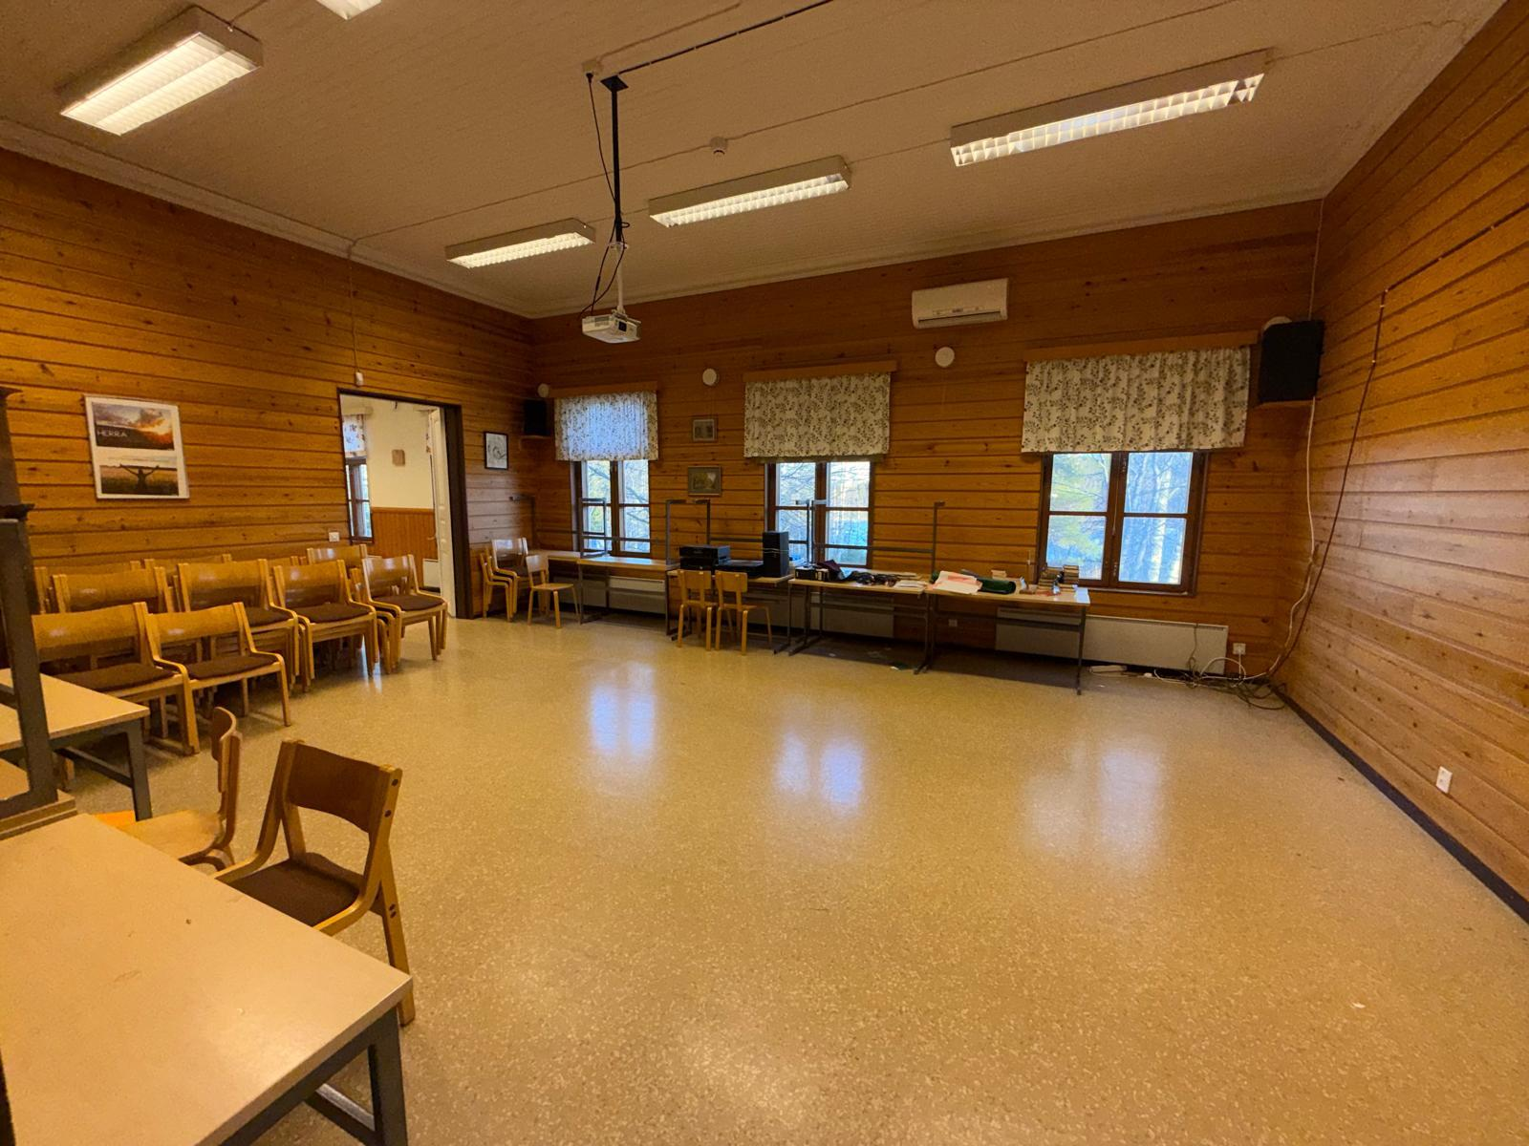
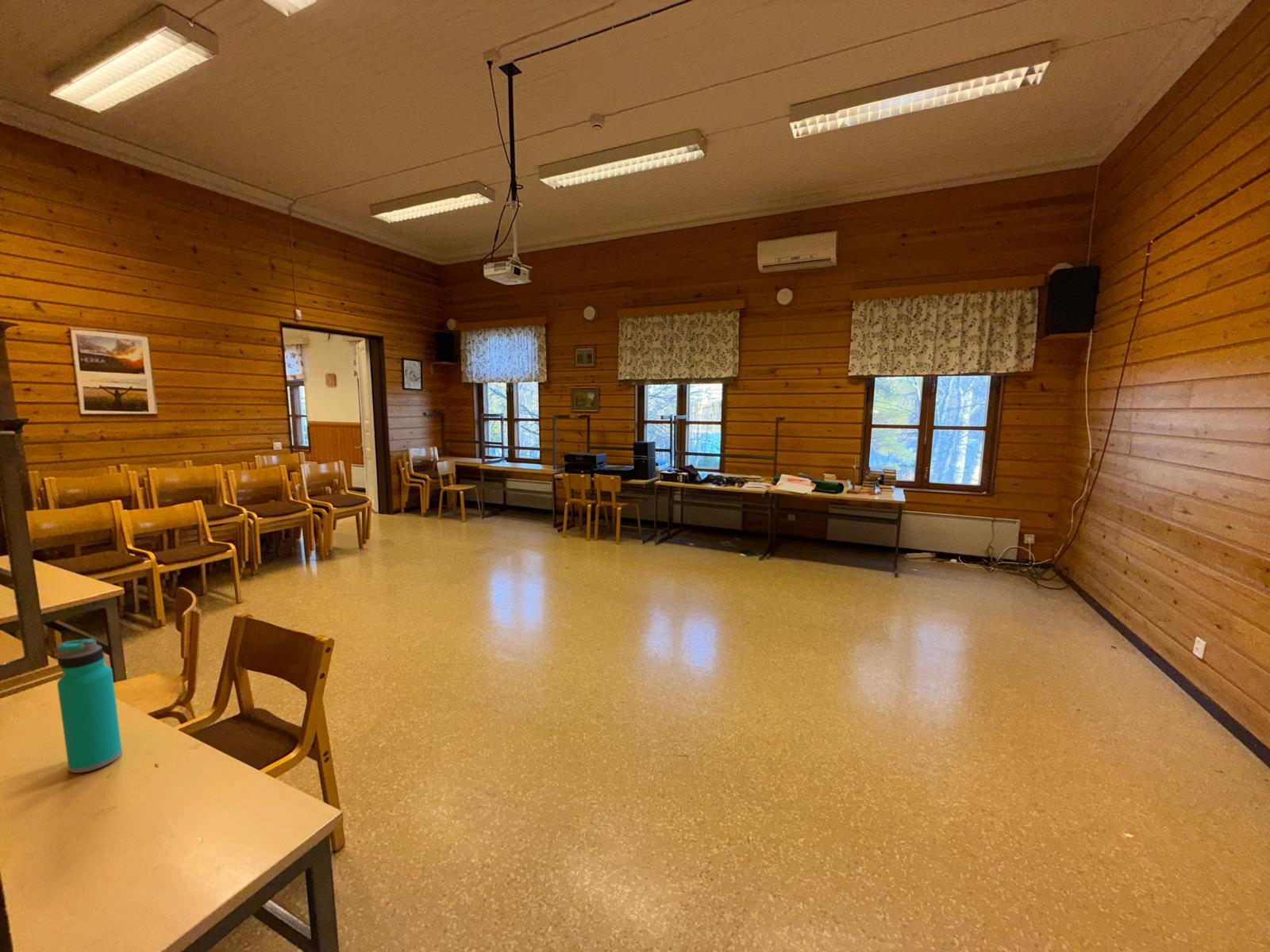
+ water bottle [56,637,123,774]
